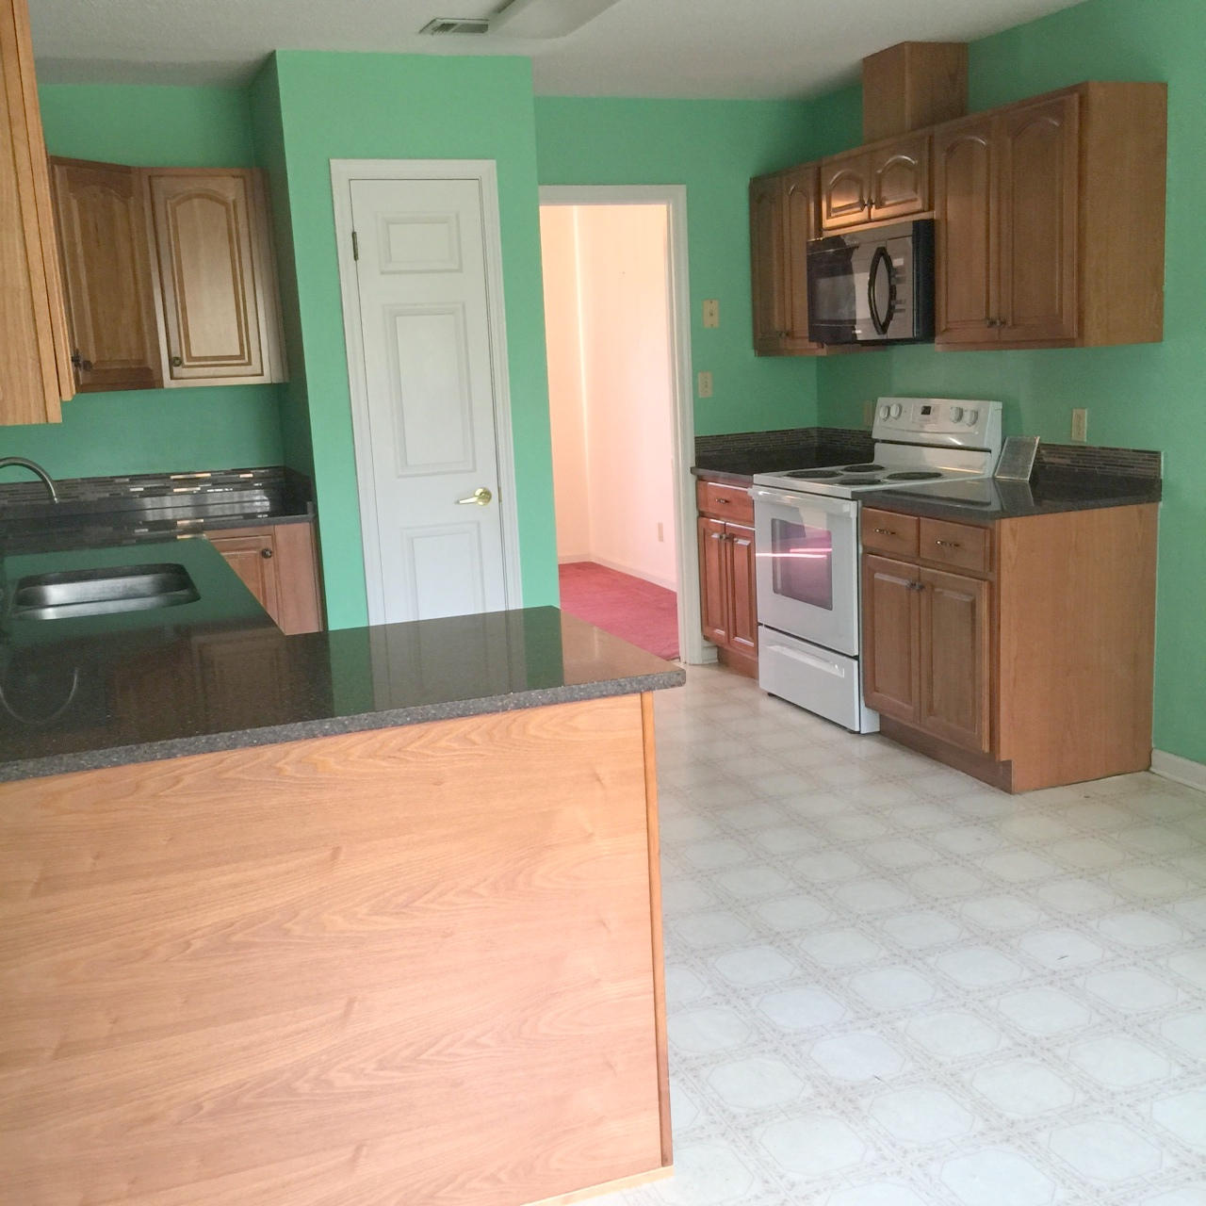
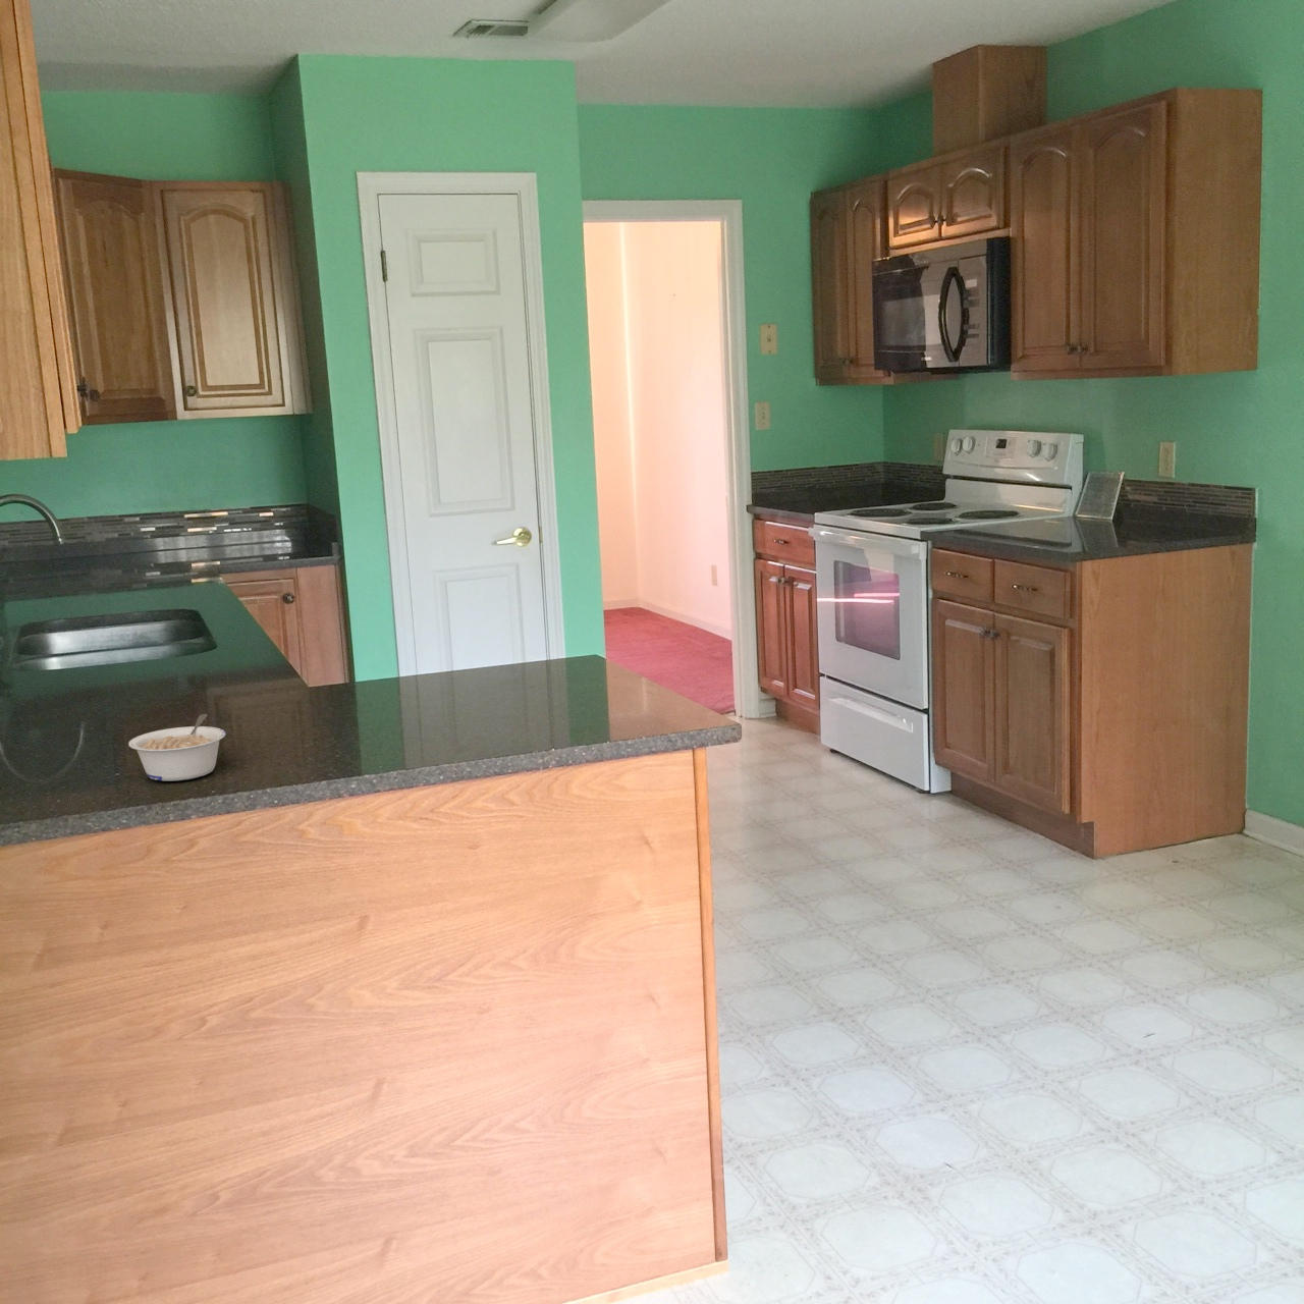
+ legume [128,713,227,782]
